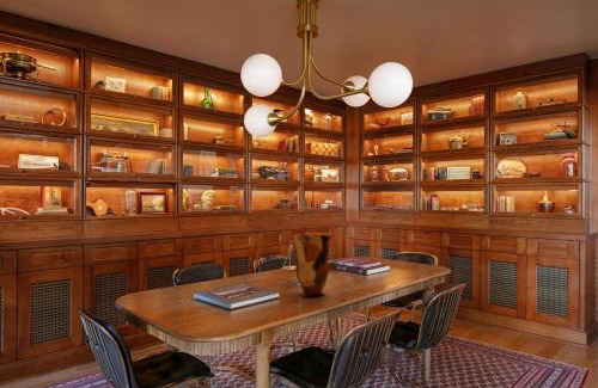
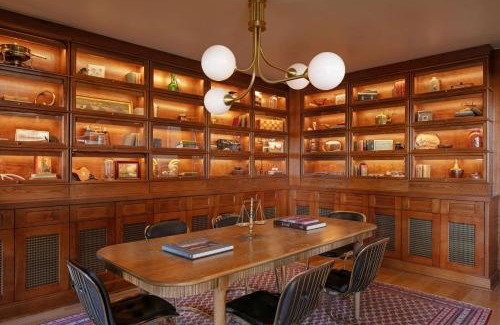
- decorative vase [291,232,334,297]
